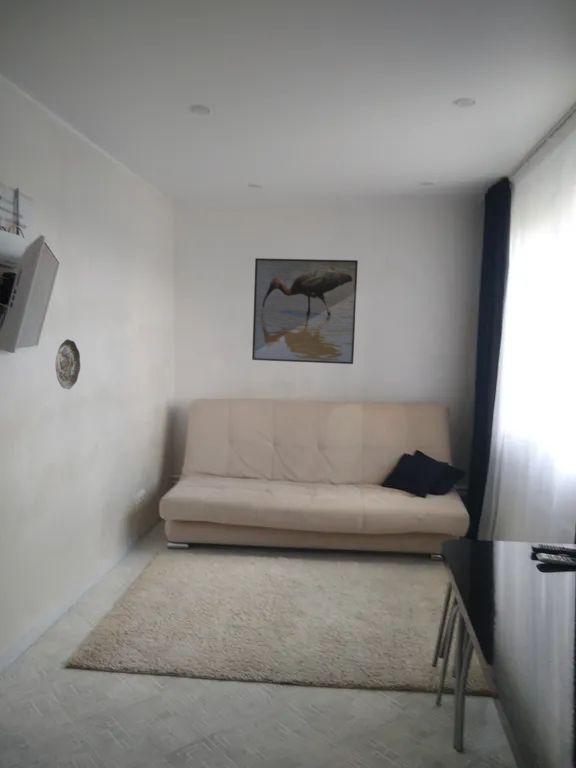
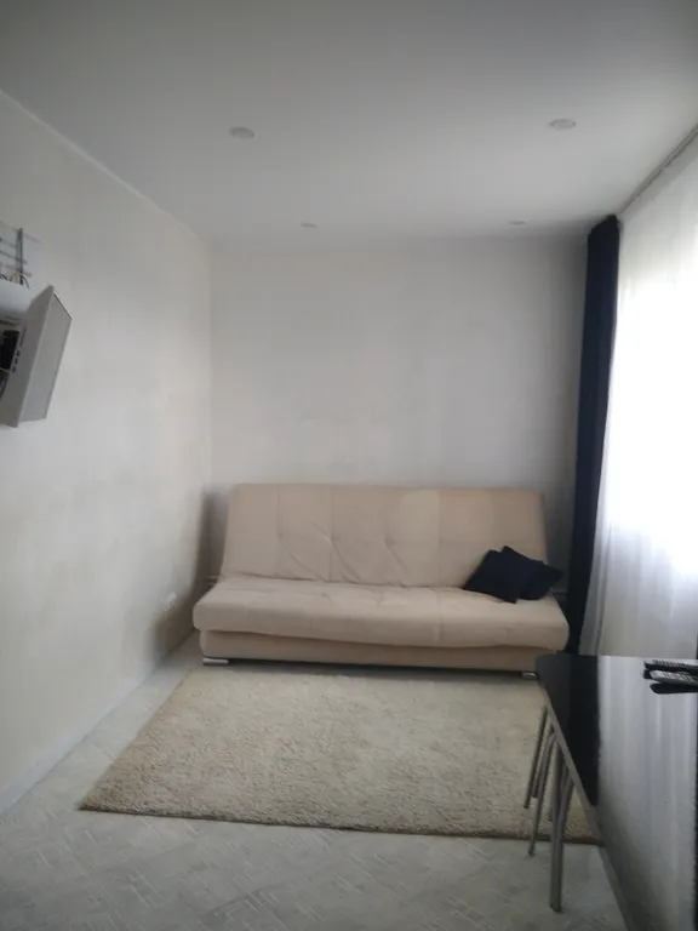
- decorative plate [55,338,81,390]
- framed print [251,257,359,365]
